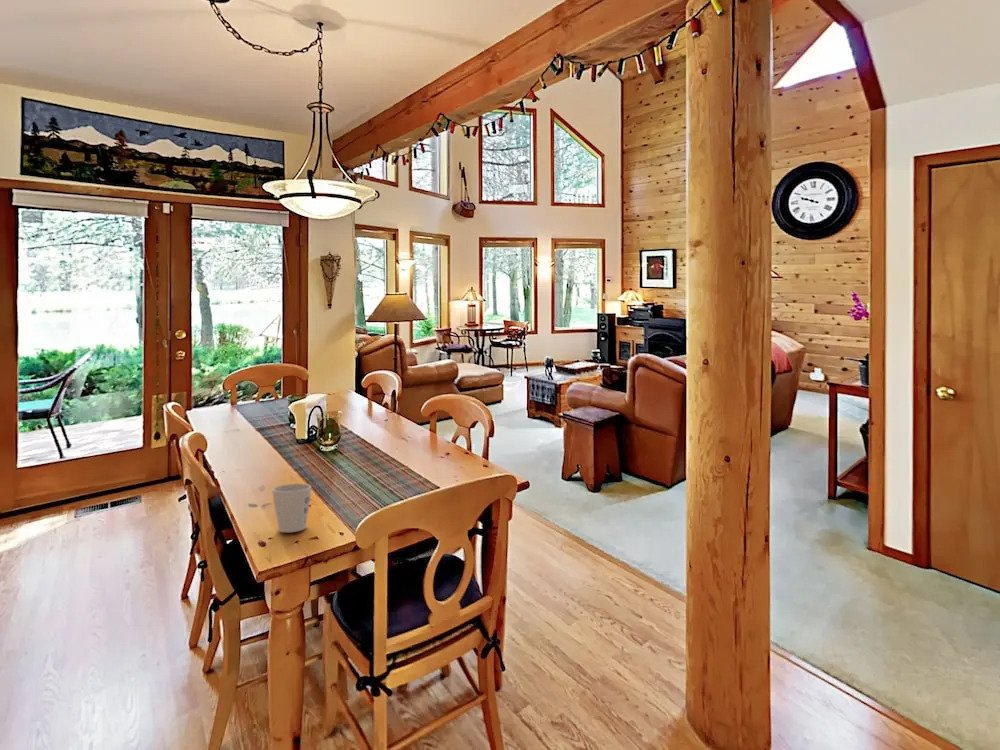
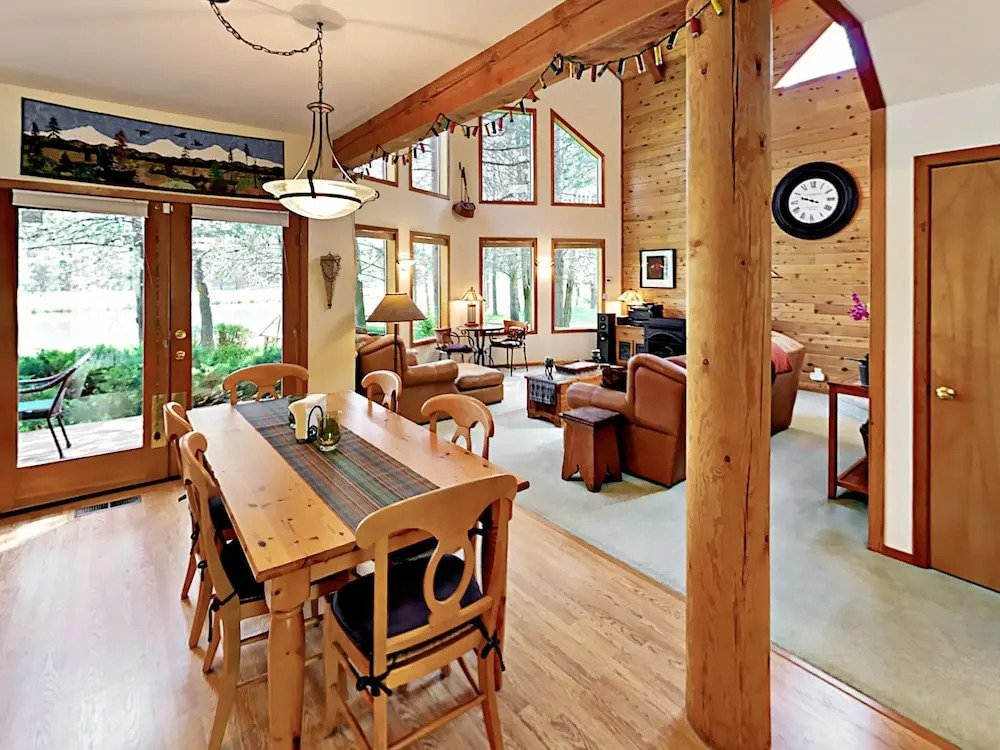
- mug [272,483,312,533]
